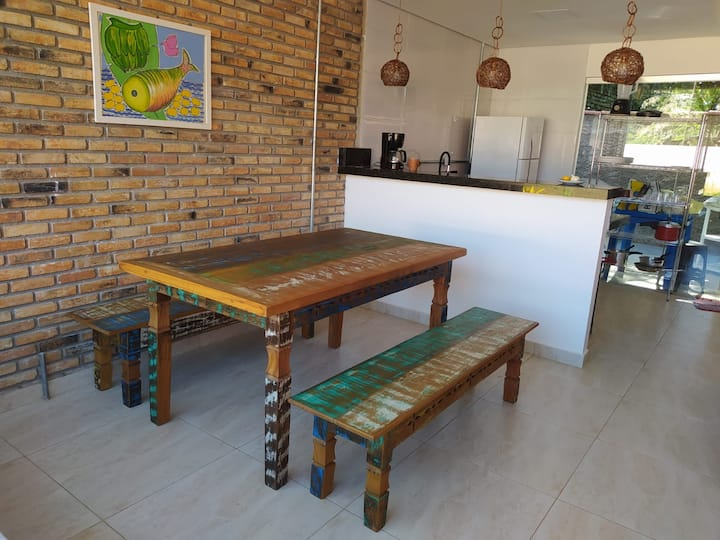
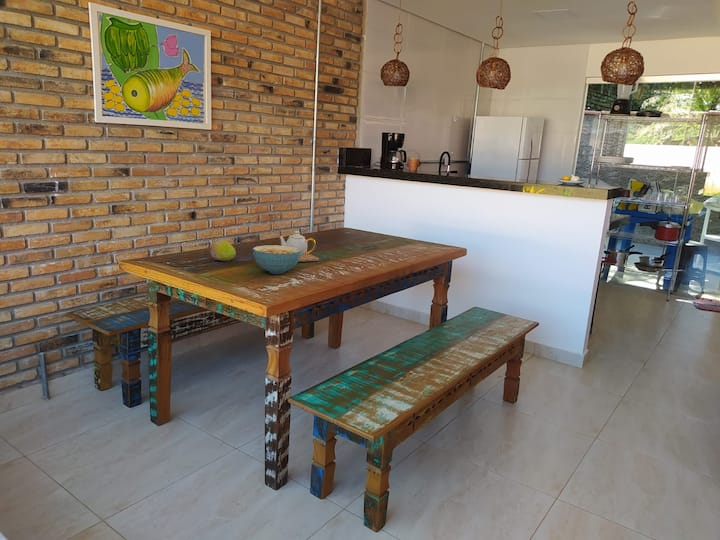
+ teapot [278,230,320,263]
+ cereal bowl [252,244,302,275]
+ fruit [209,239,237,262]
